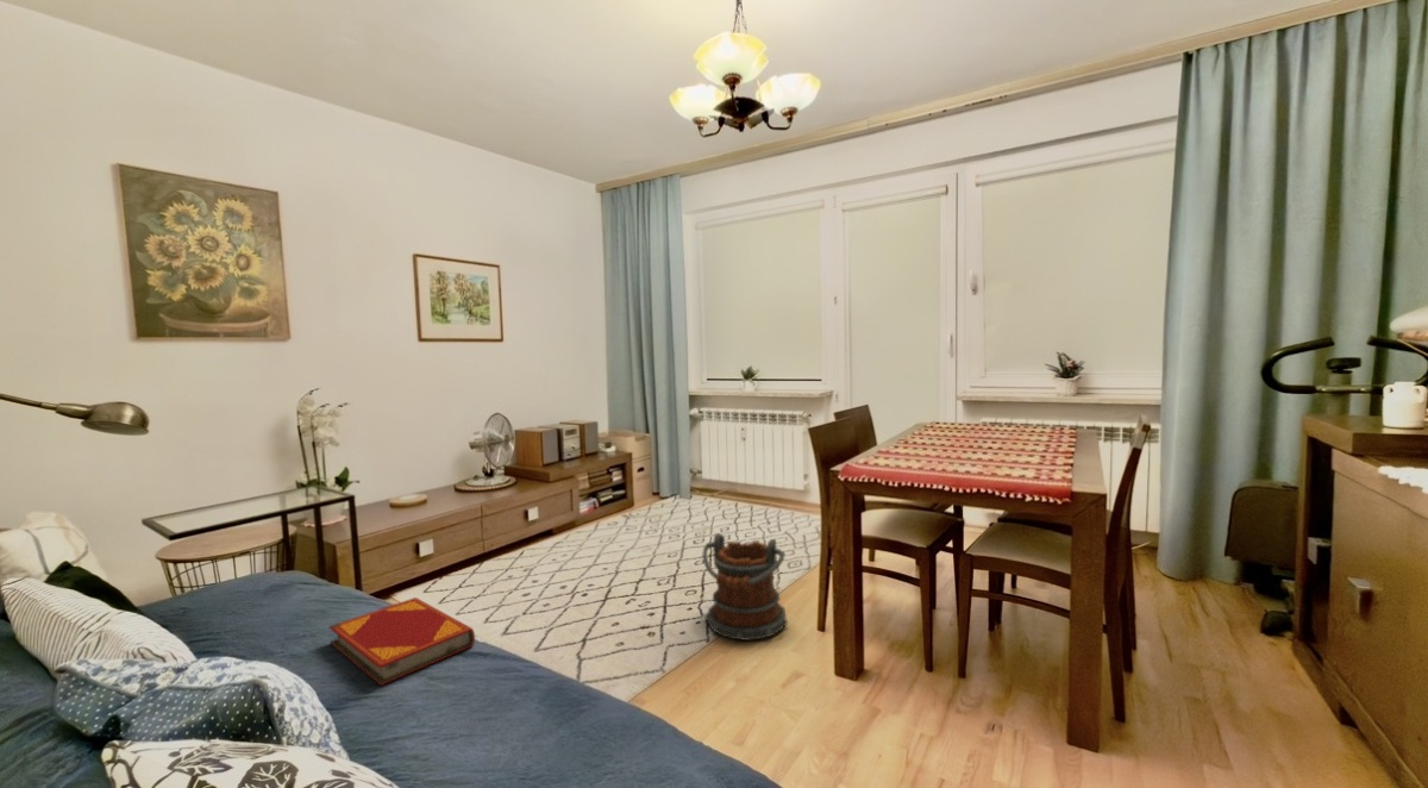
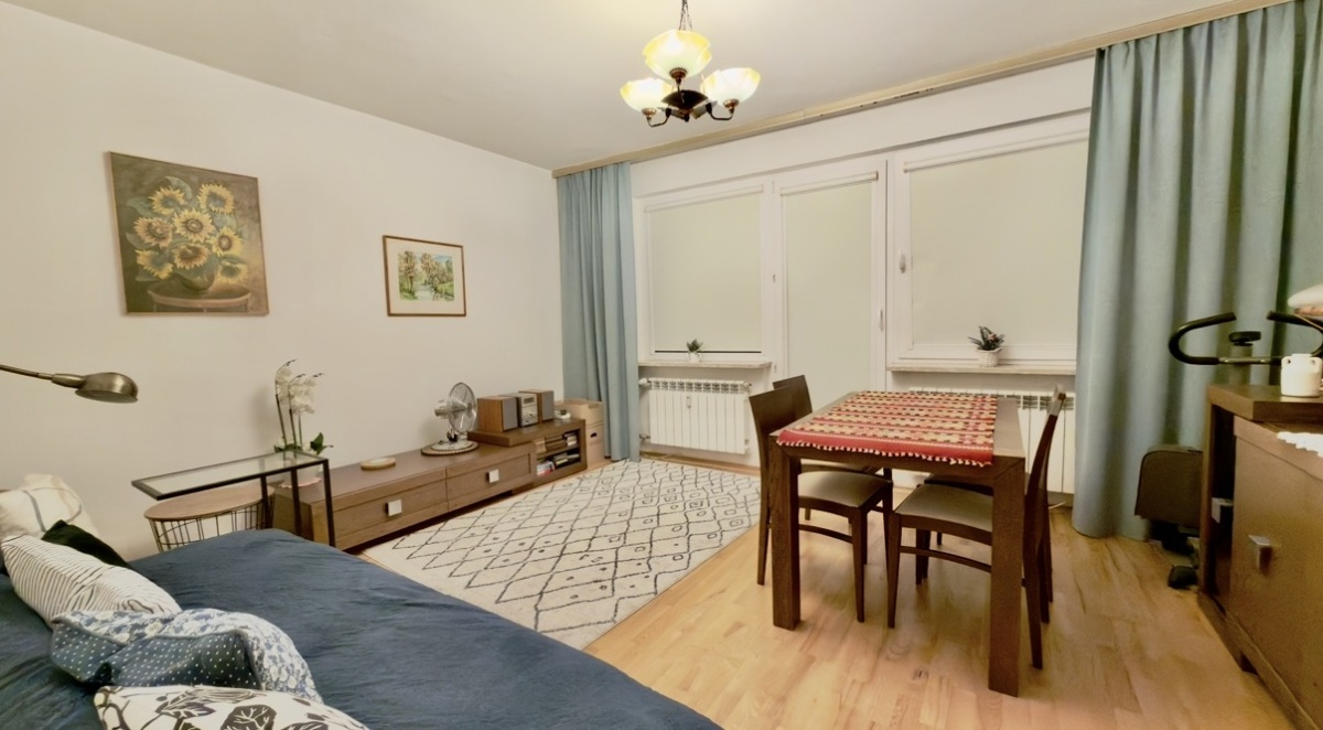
- bucket [702,532,789,642]
- hardback book [327,596,476,687]
